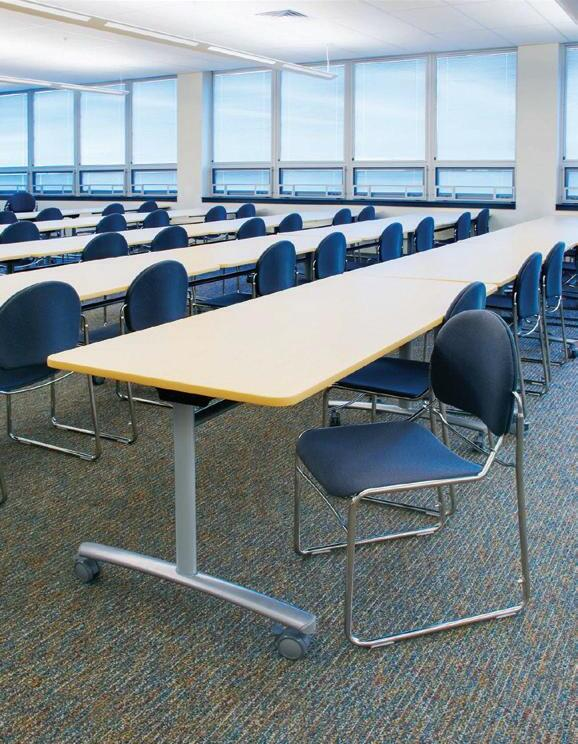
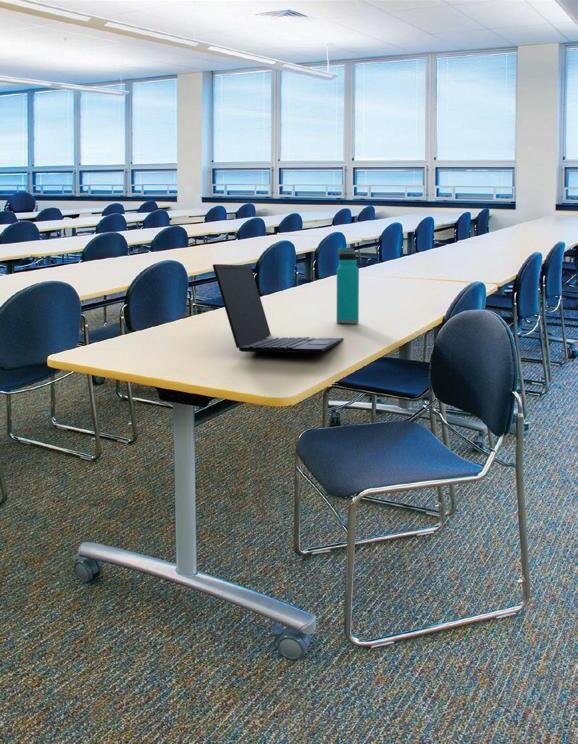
+ laptop [212,263,345,354]
+ water bottle [335,247,360,324]
